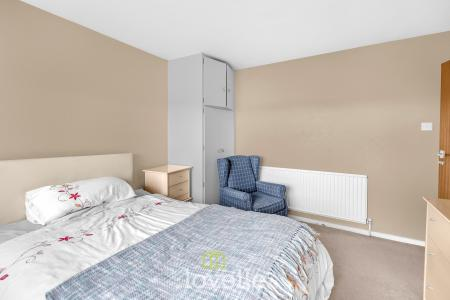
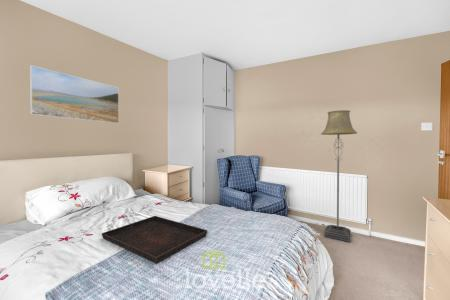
+ serving tray [101,215,209,264]
+ floor lamp [320,109,358,243]
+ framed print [29,64,120,124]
